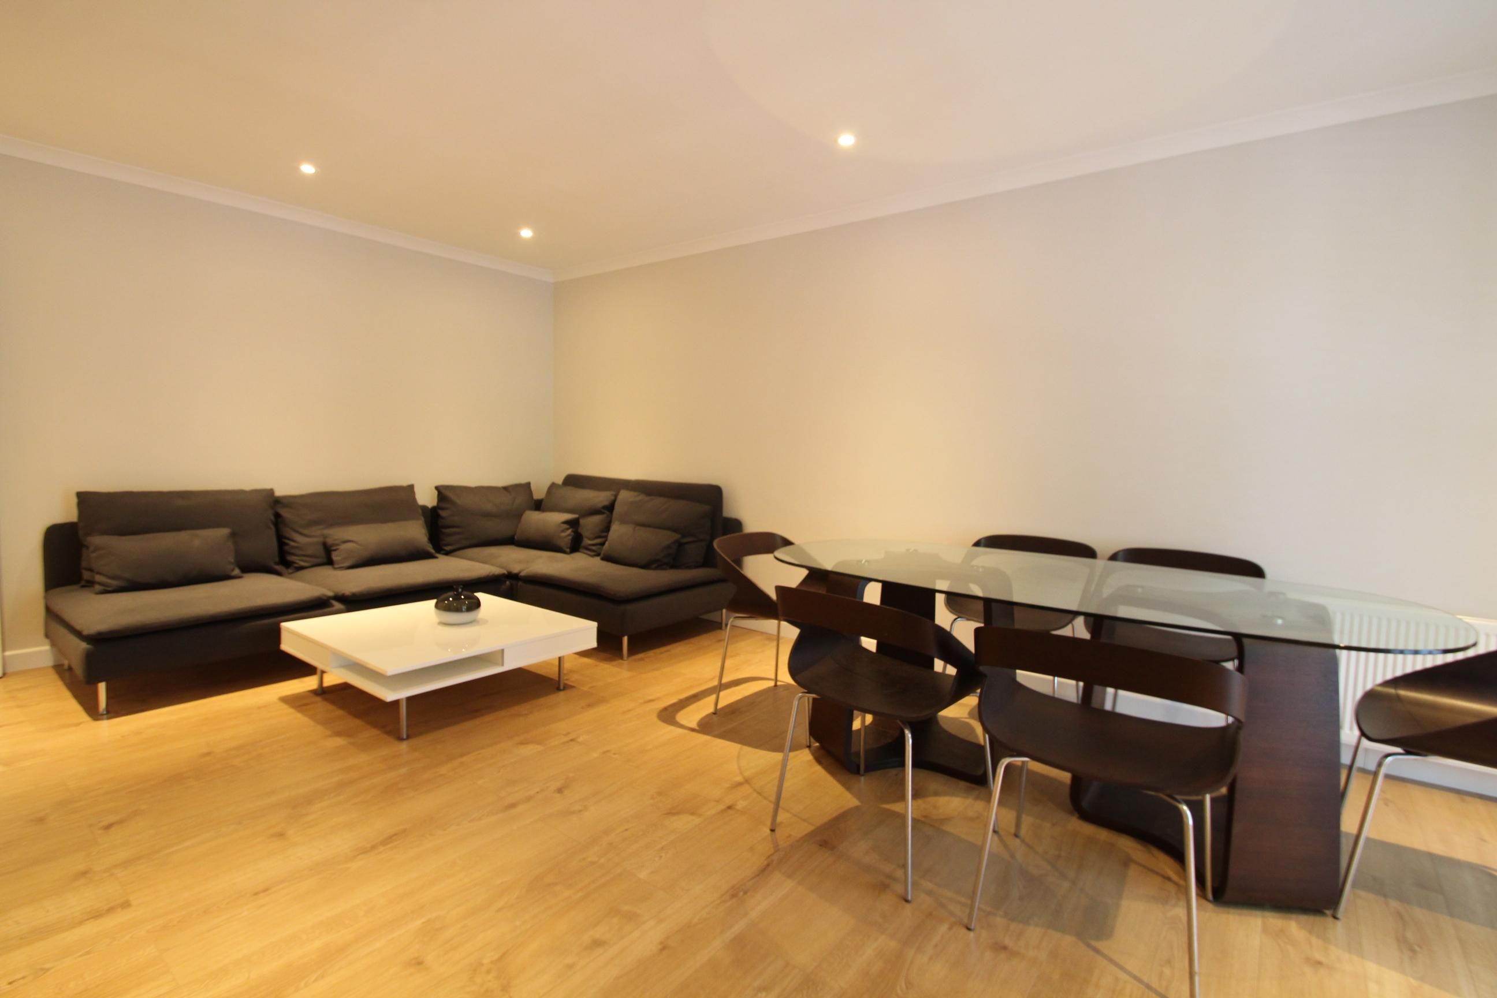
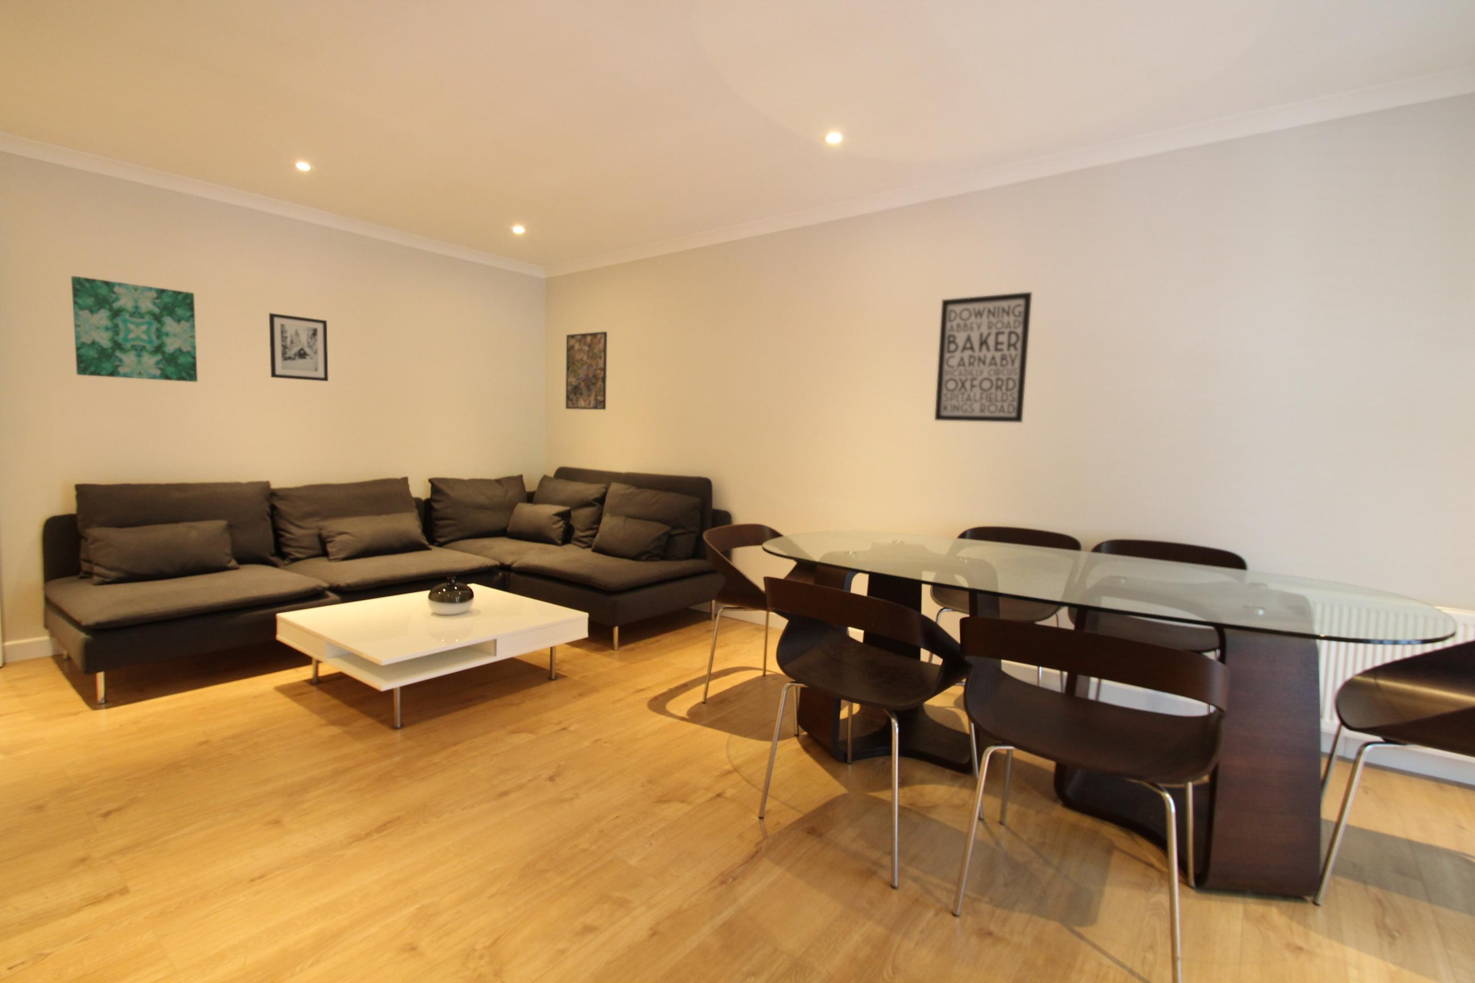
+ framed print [565,331,608,410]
+ wall art [70,275,198,382]
+ wall art [934,291,1033,423]
+ wall art [269,313,329,382]
